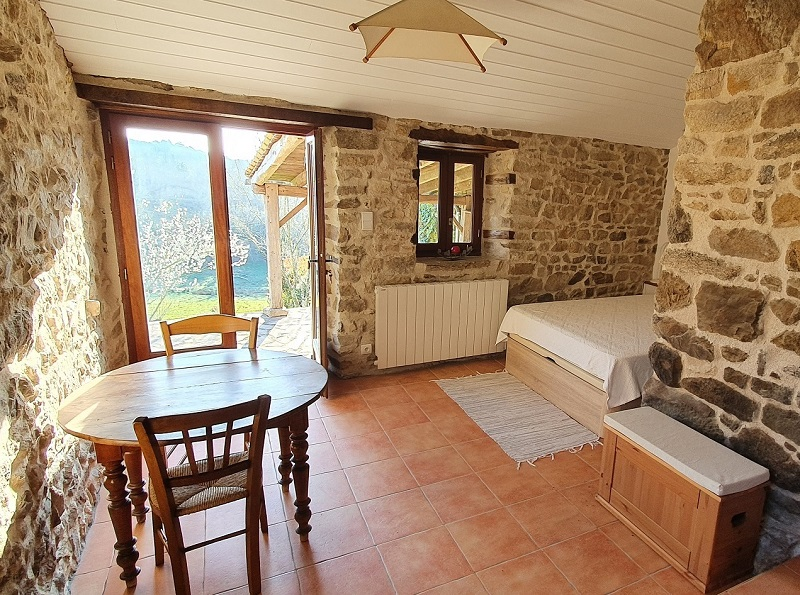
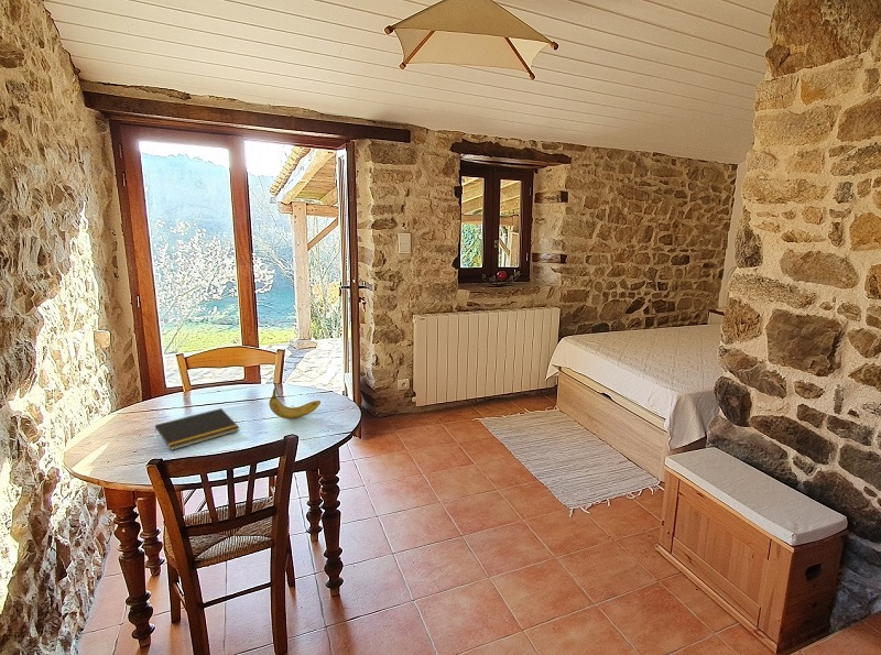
+ fruit [269,386,322,421]
+ notepad [154,407,240,451]
